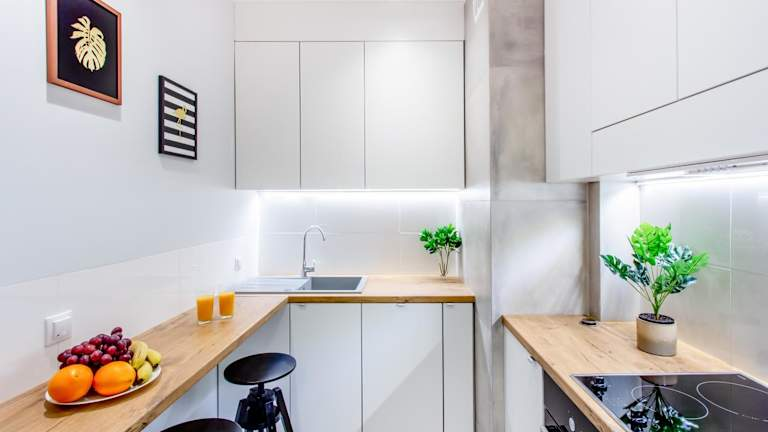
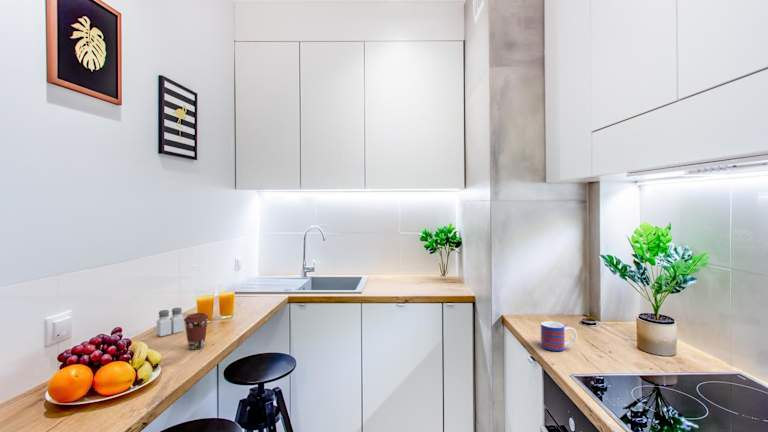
+ coffee cup [184,312,210,351]
+ mug [540,321,578,352]
+ salt and pepper shaker [156,307,185,337]
